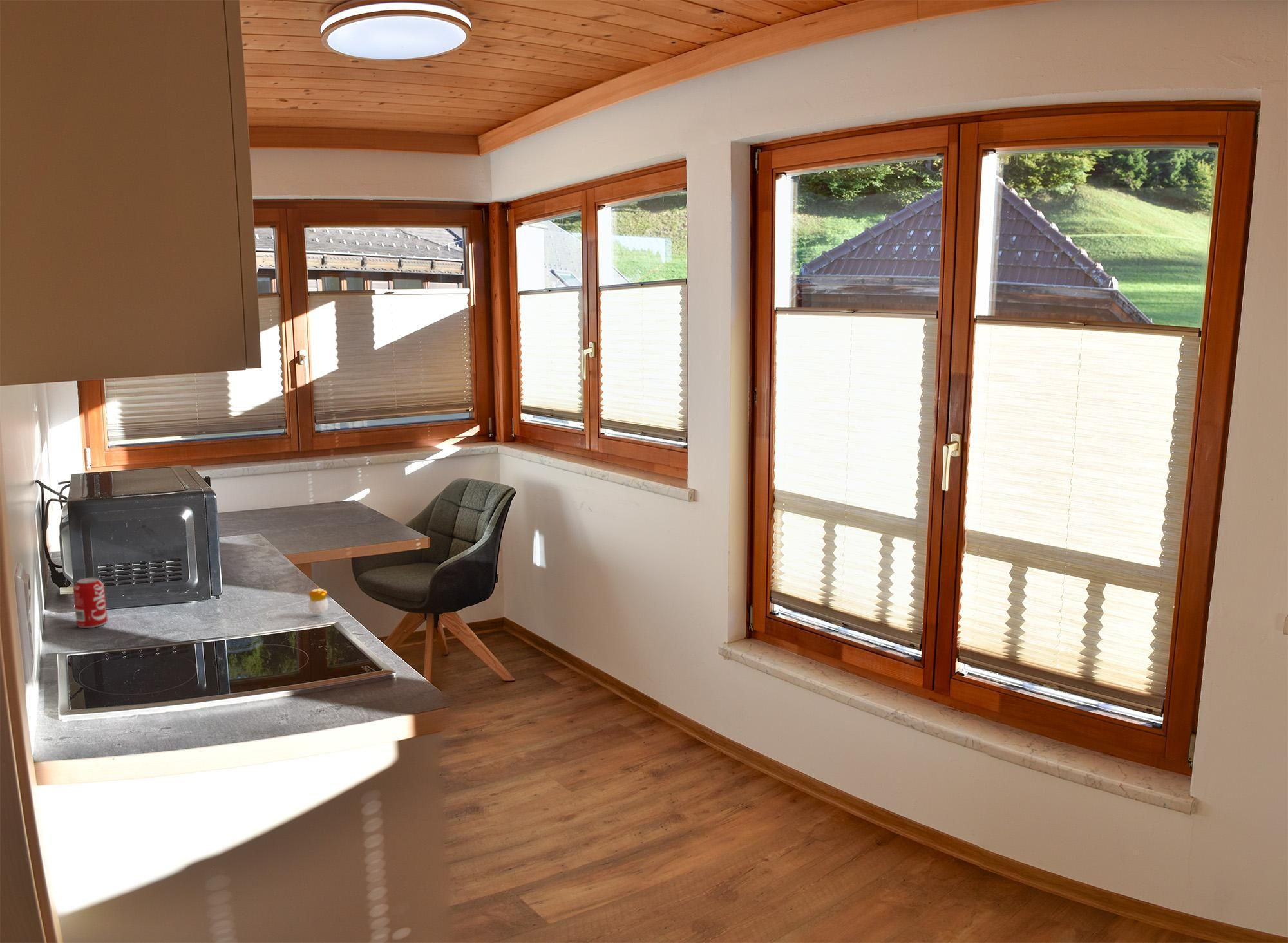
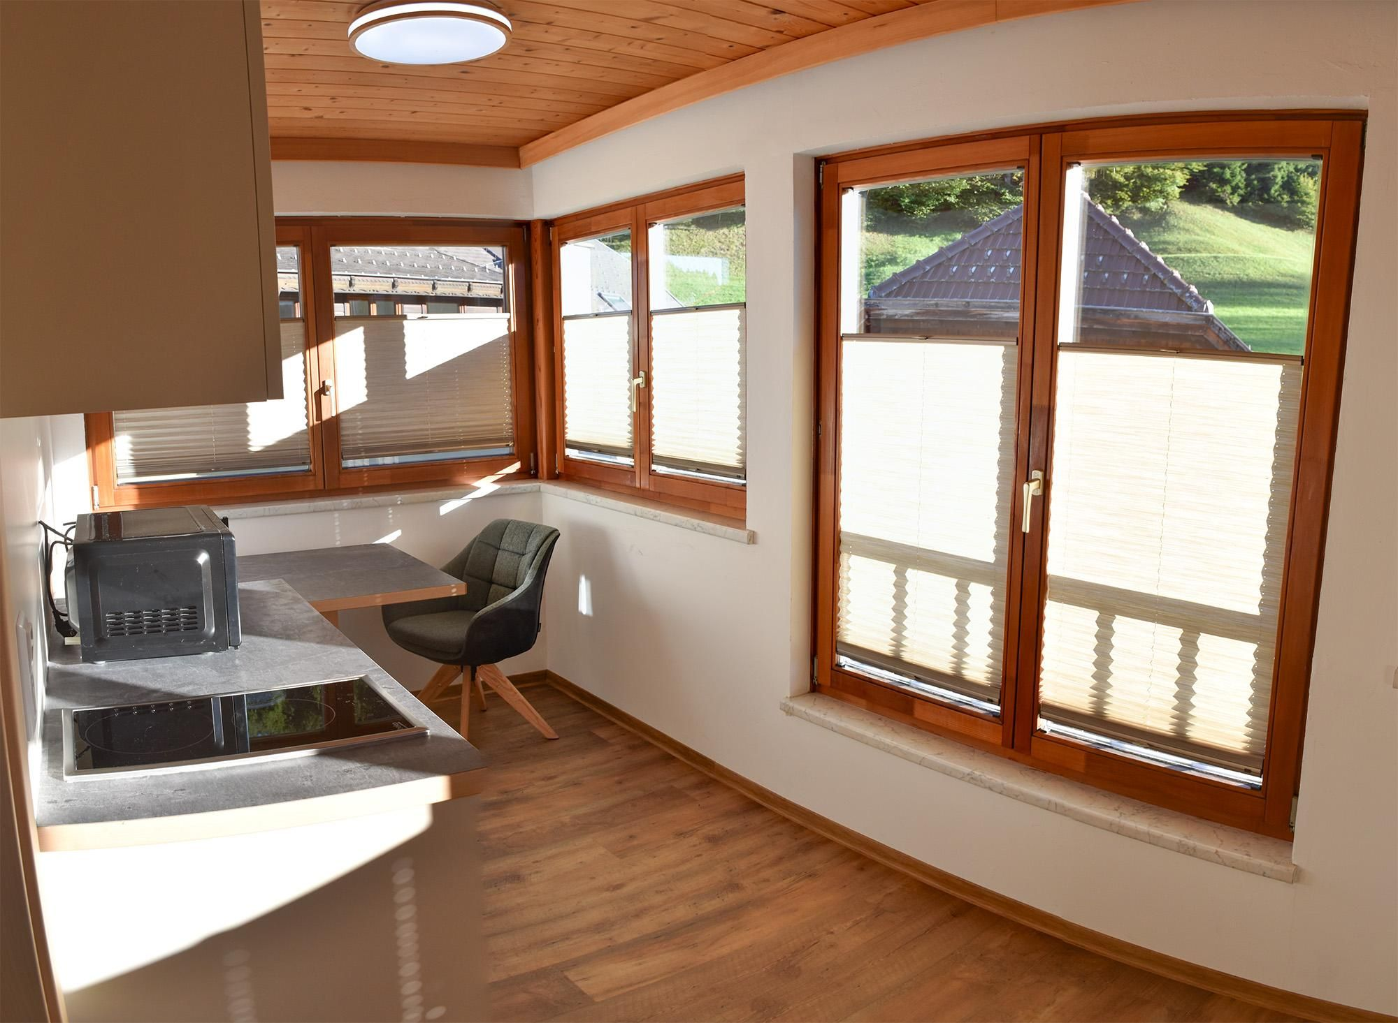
- beverage can [72,577,108,629]
- candle [308,586,329,615]
